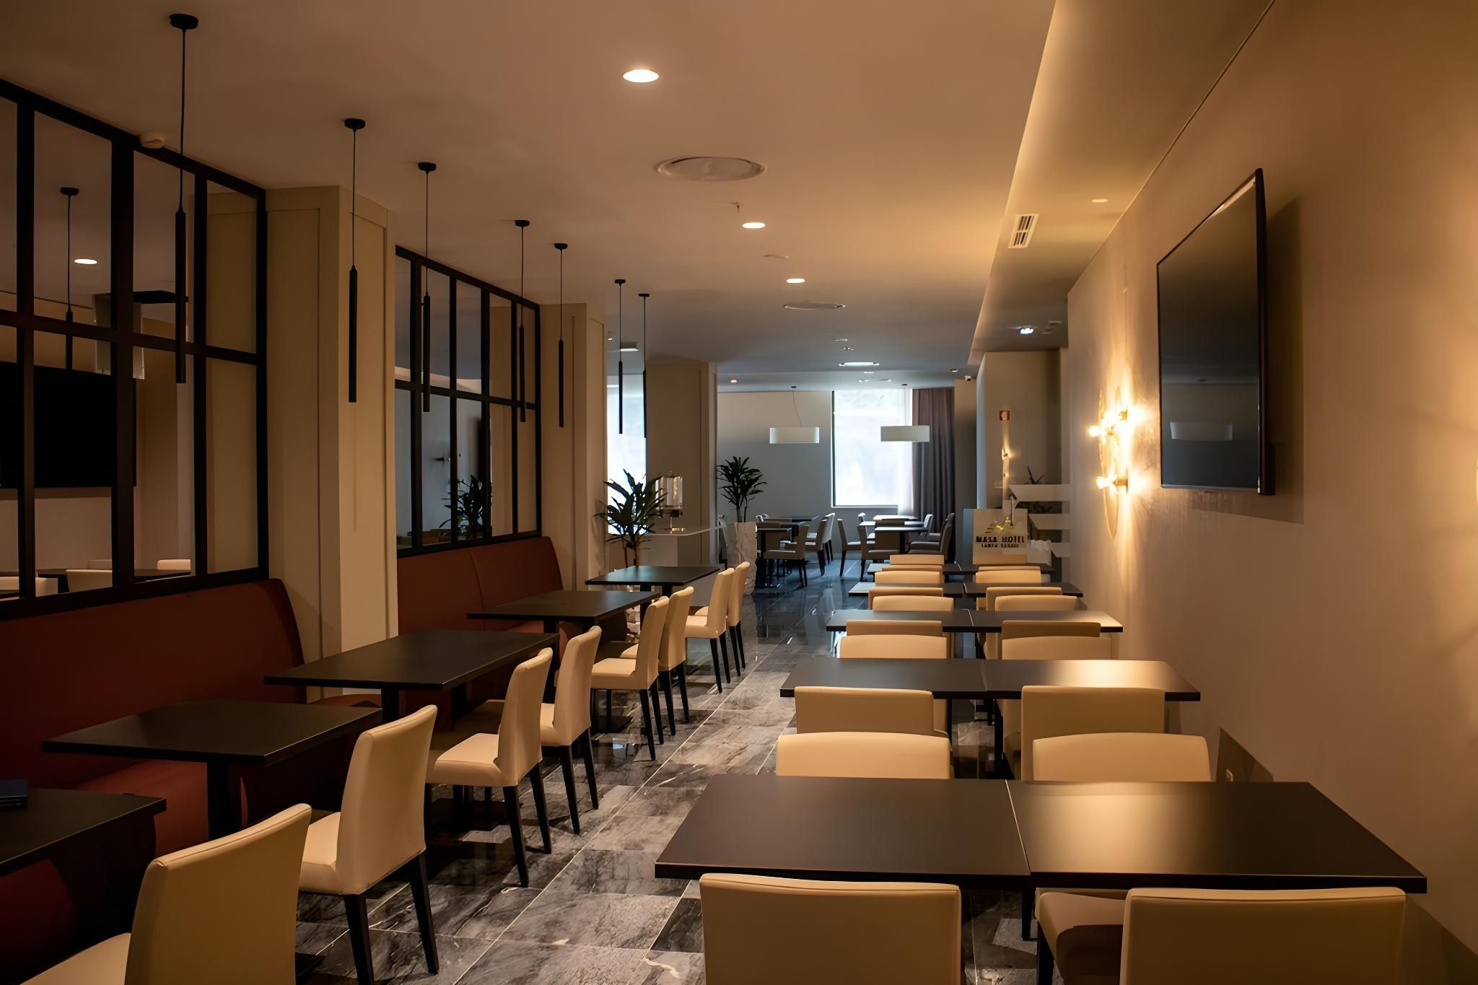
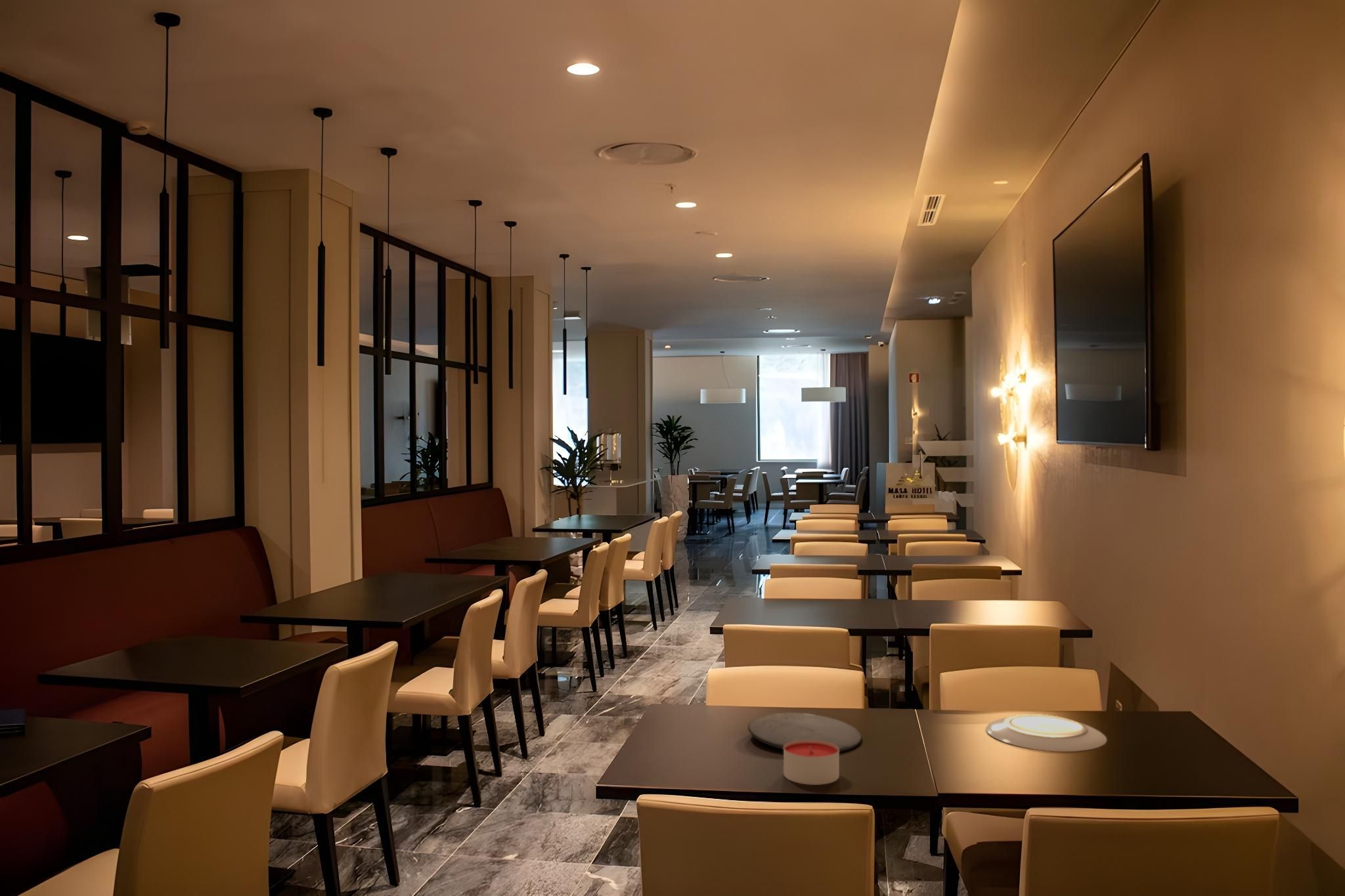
+ candle [783,740,840,786]
+ plate [985,714,1107,752]
+ plate [747,712,862,753]
